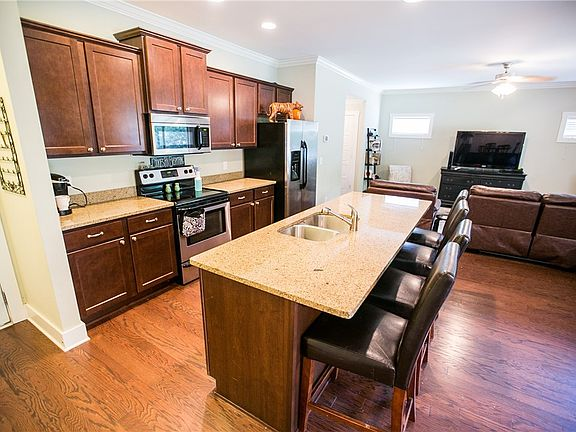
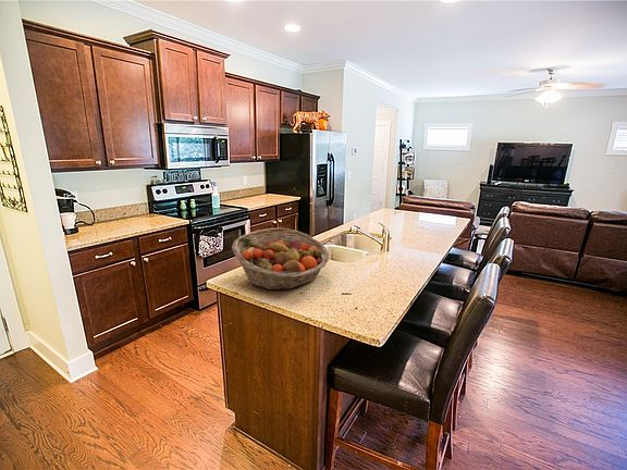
+ fruit basket [231,227,330,292]
